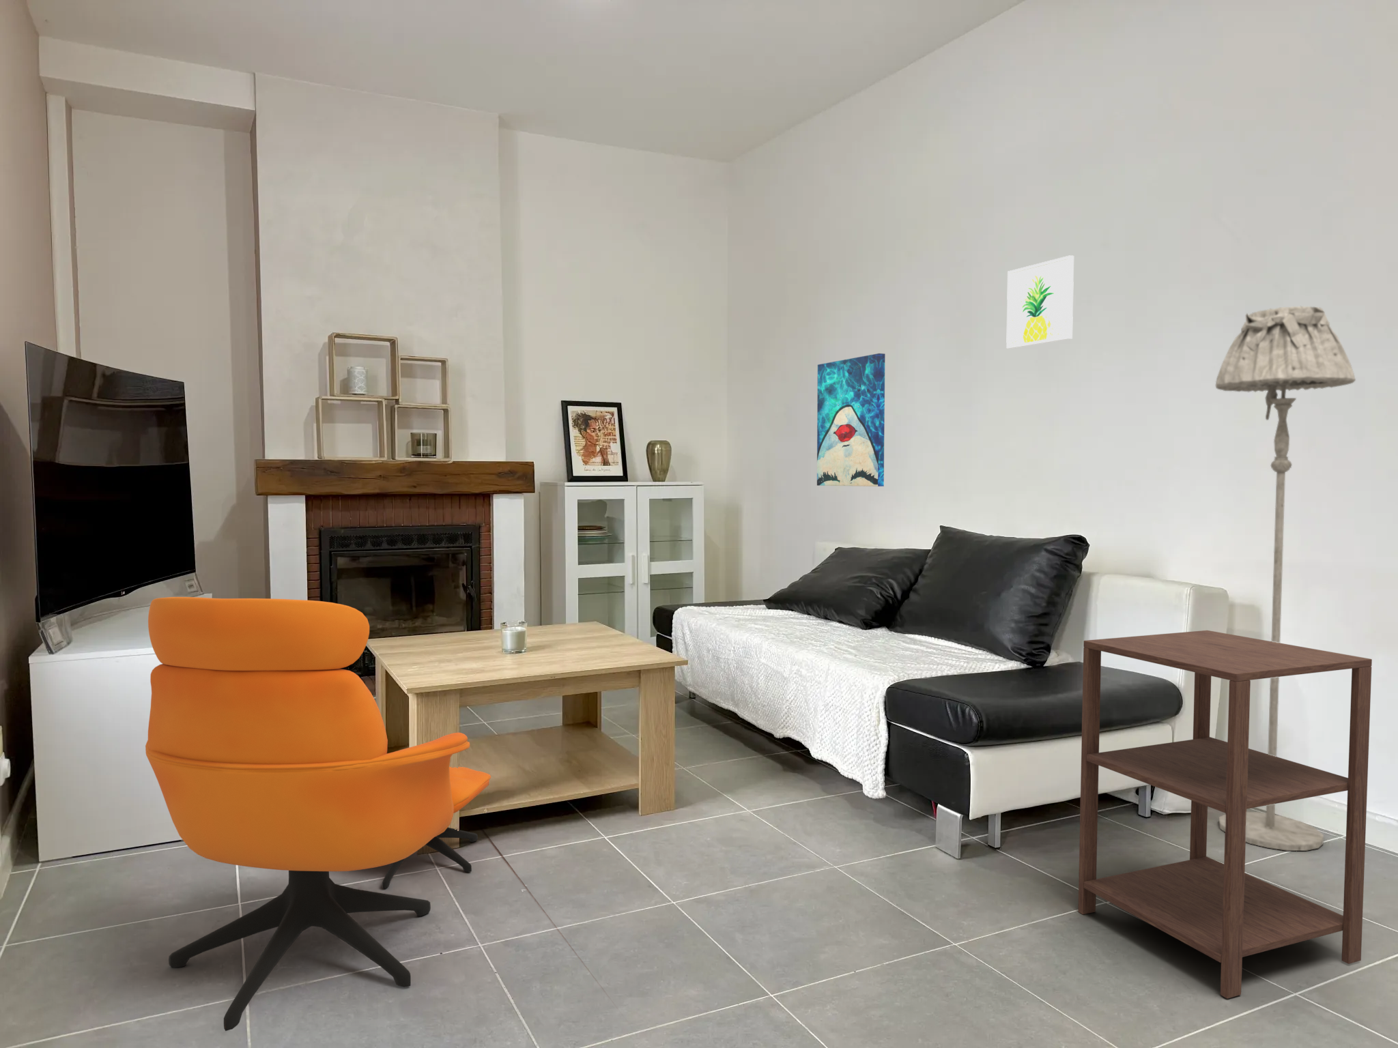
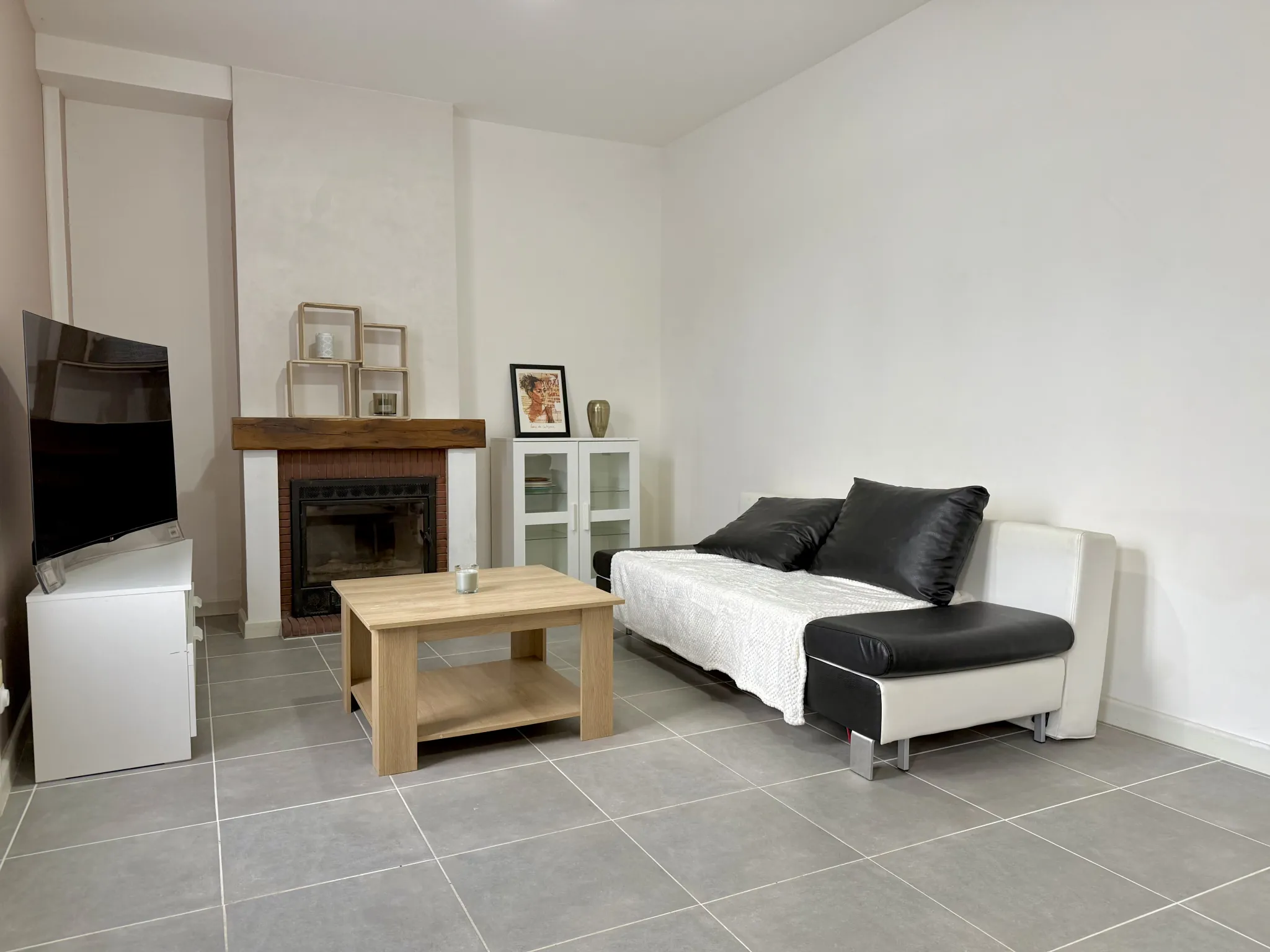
- wall art [1005,254,1074,349]
- side table [1078,630,1373,998]
- wall art [817,352,886,488]
- armchair [144,597,491,1031]
- floor lamp [1215,306,1356,852]
